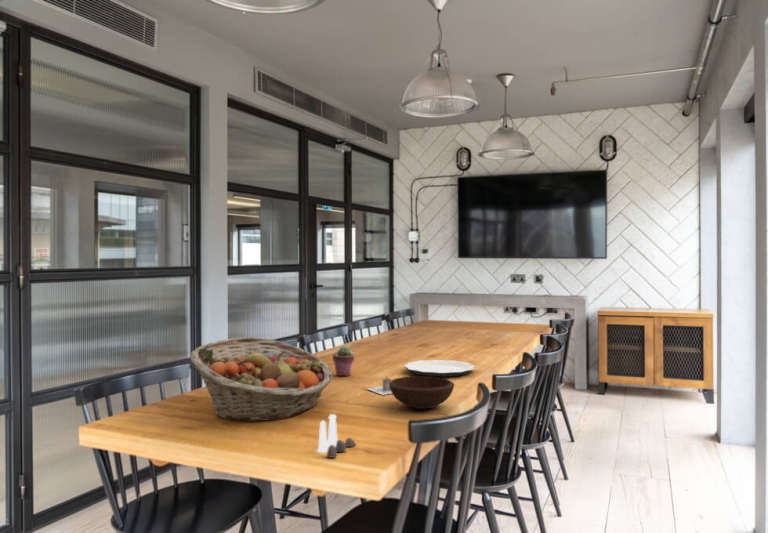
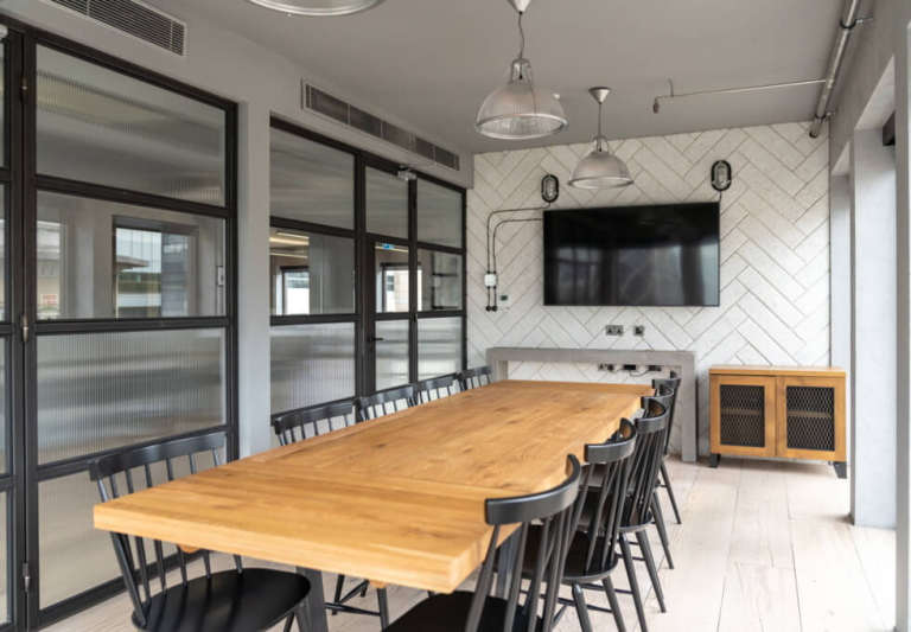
- fruit basket [189,336,334,422]
- potted succulent [332,345,355,377]
- bowl [389,375,455,410]
- plate [403,359,476,378]
- salt and pepper shaker set [316,413,357,459]
- architectural model [365,376,393,396]
